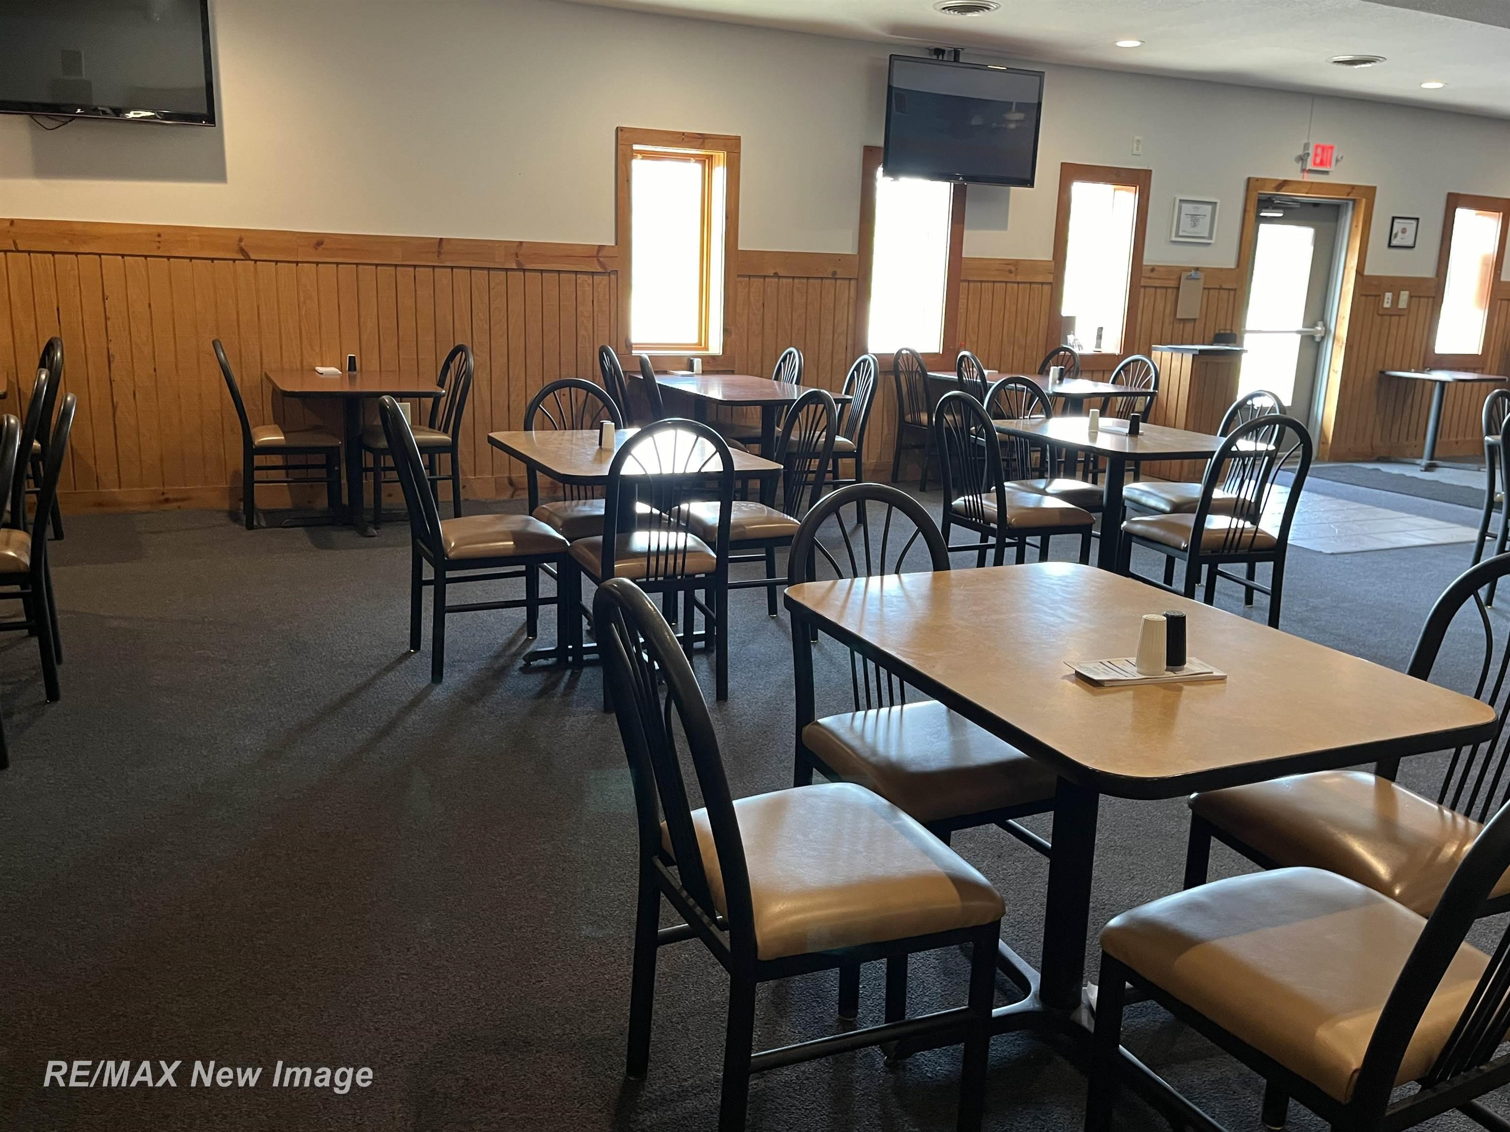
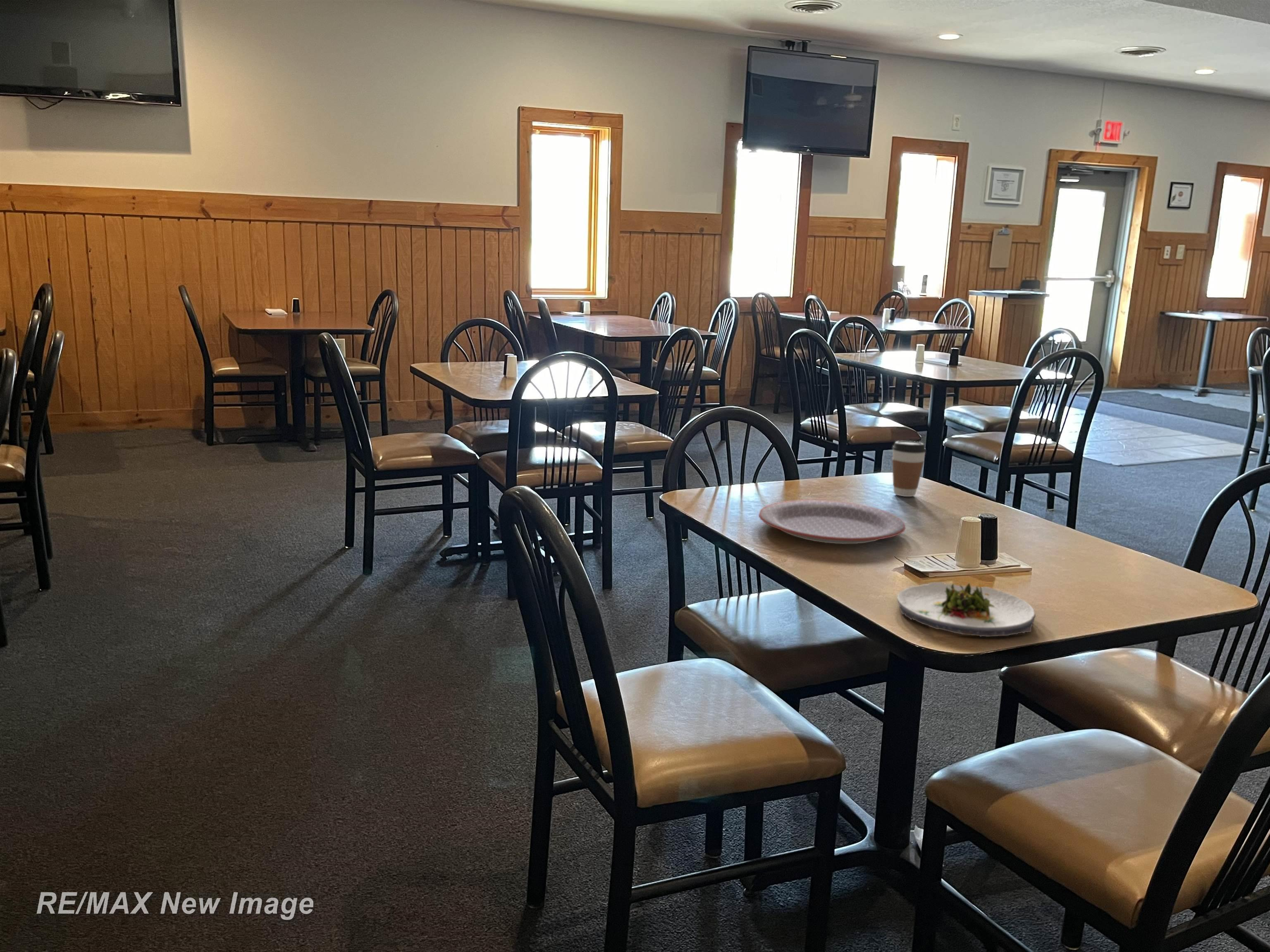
+ coffee cup [892,440,926,497]
+ plate [758,500,906,544]
+ salad plate [897,582,1036,637]
